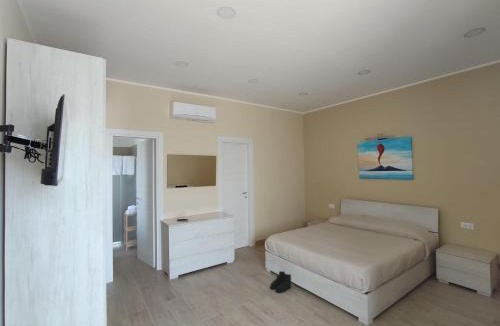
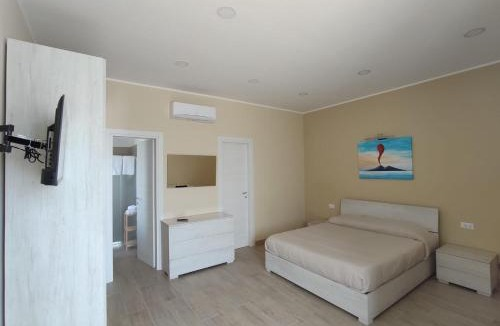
- boots [269,270,293,294]
